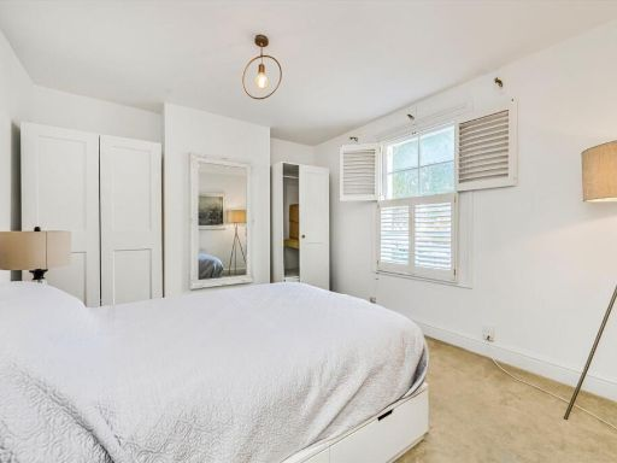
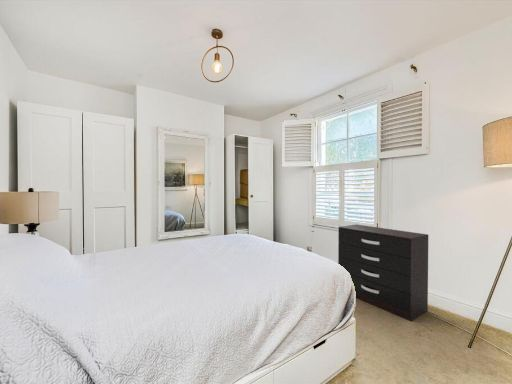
+ dresser [337,224,429,322]
